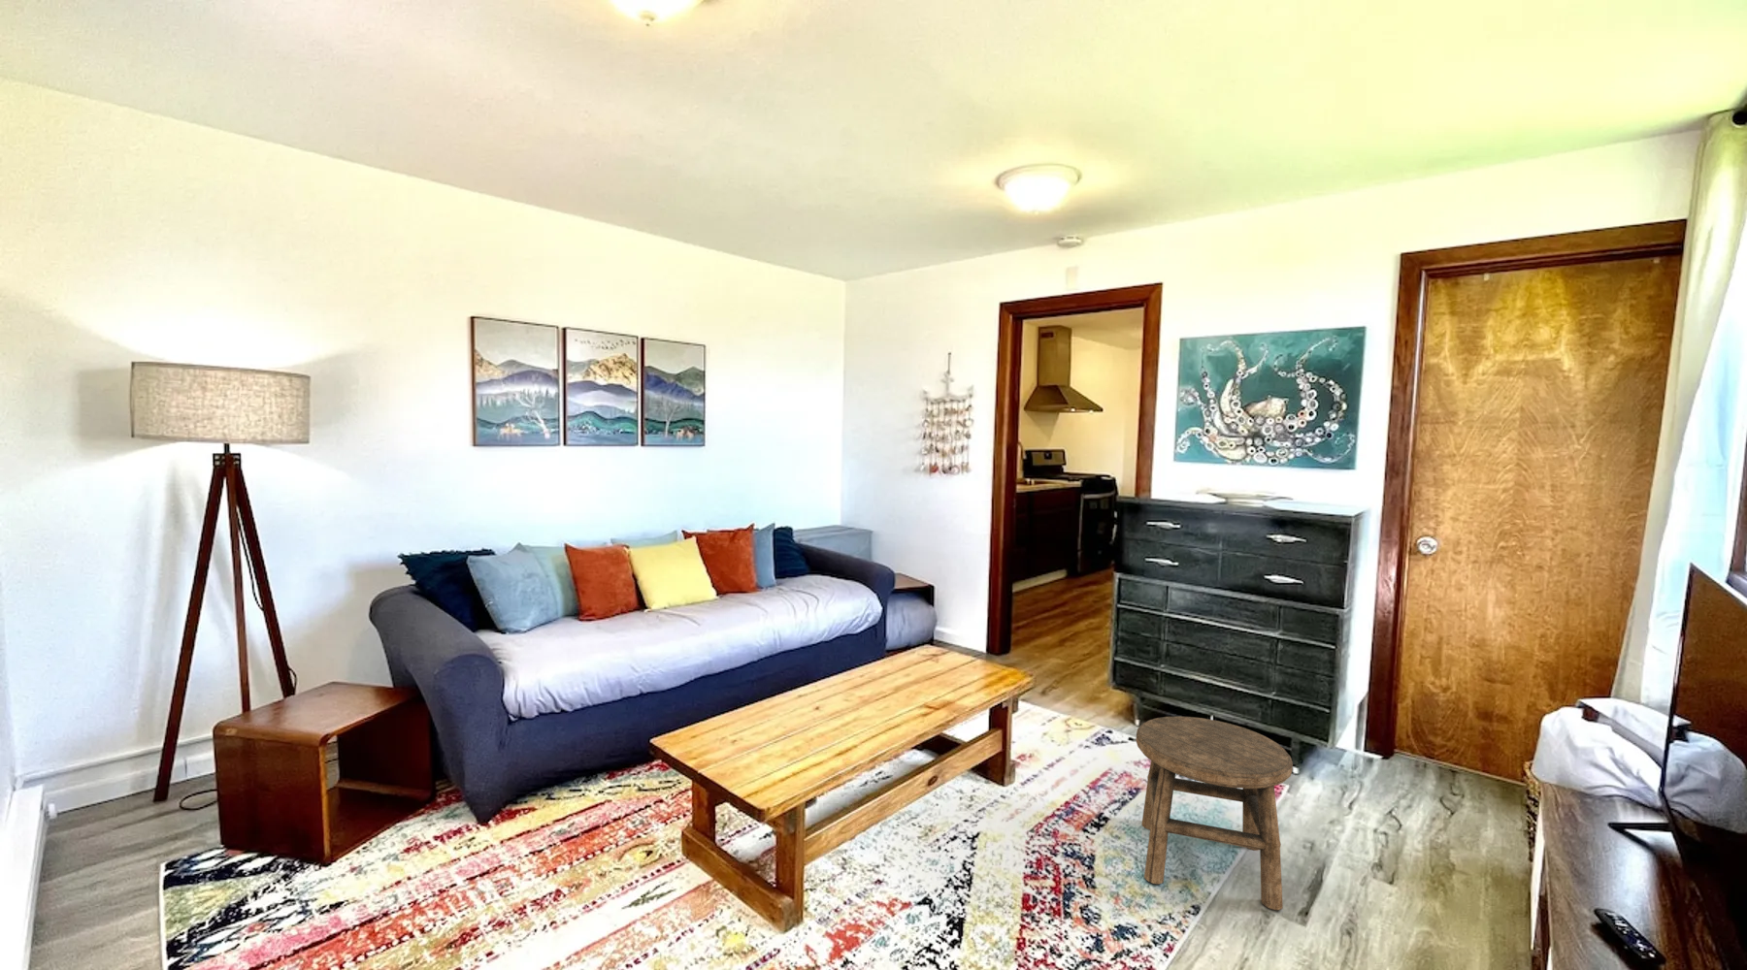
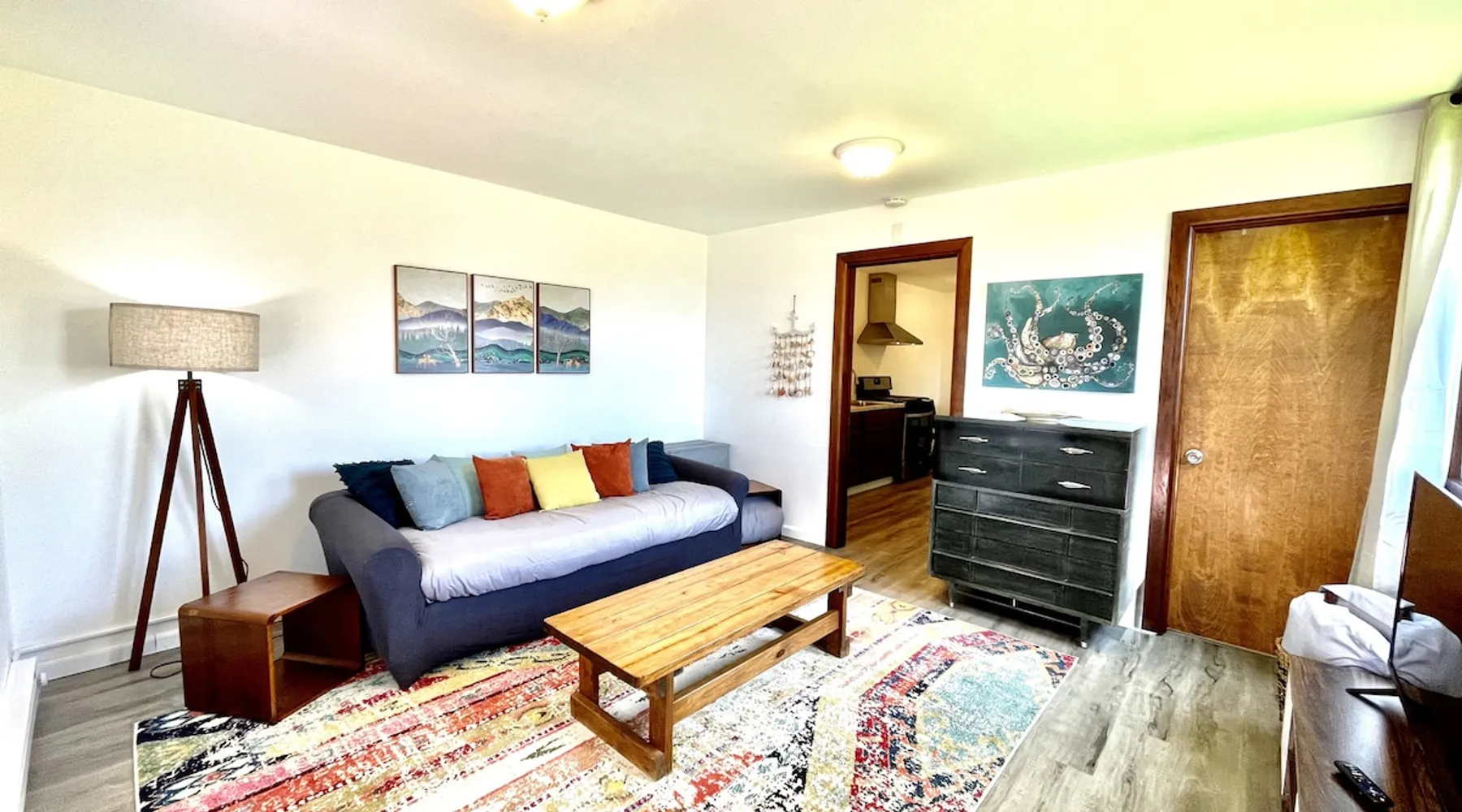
- stool [1135,716,1294,910]
